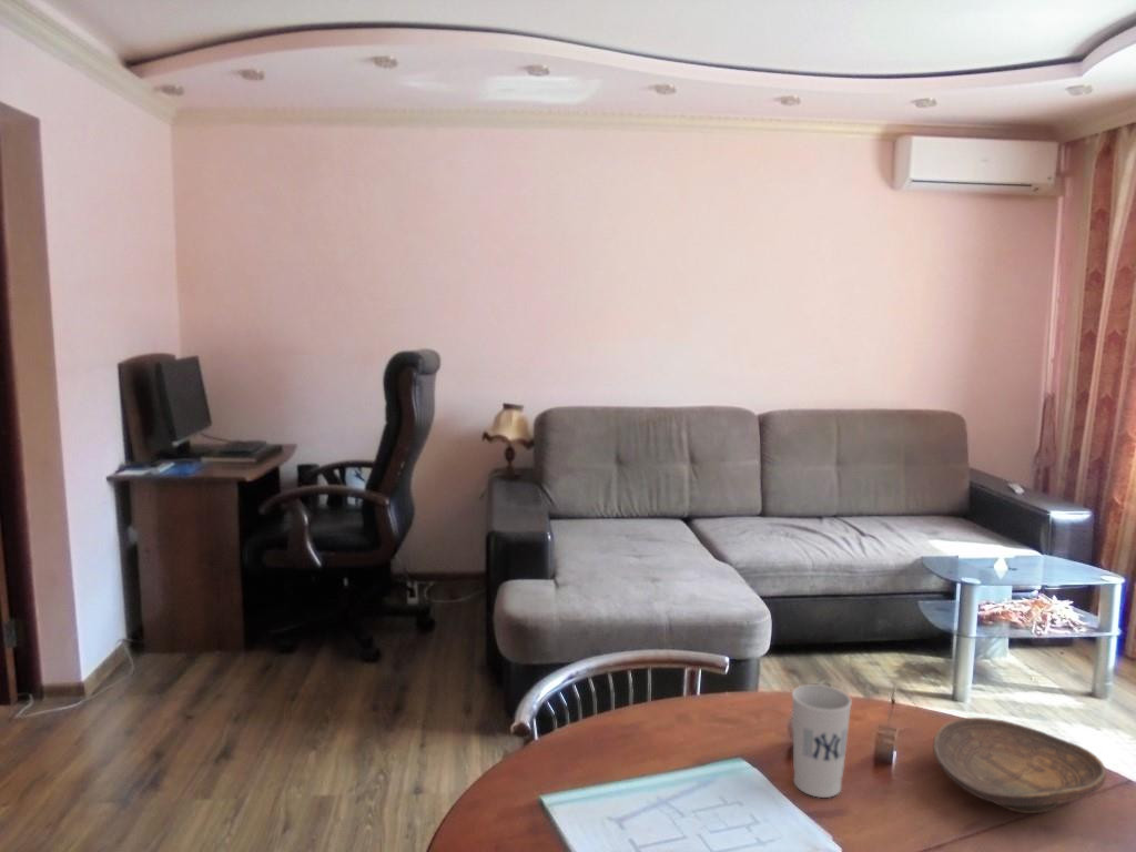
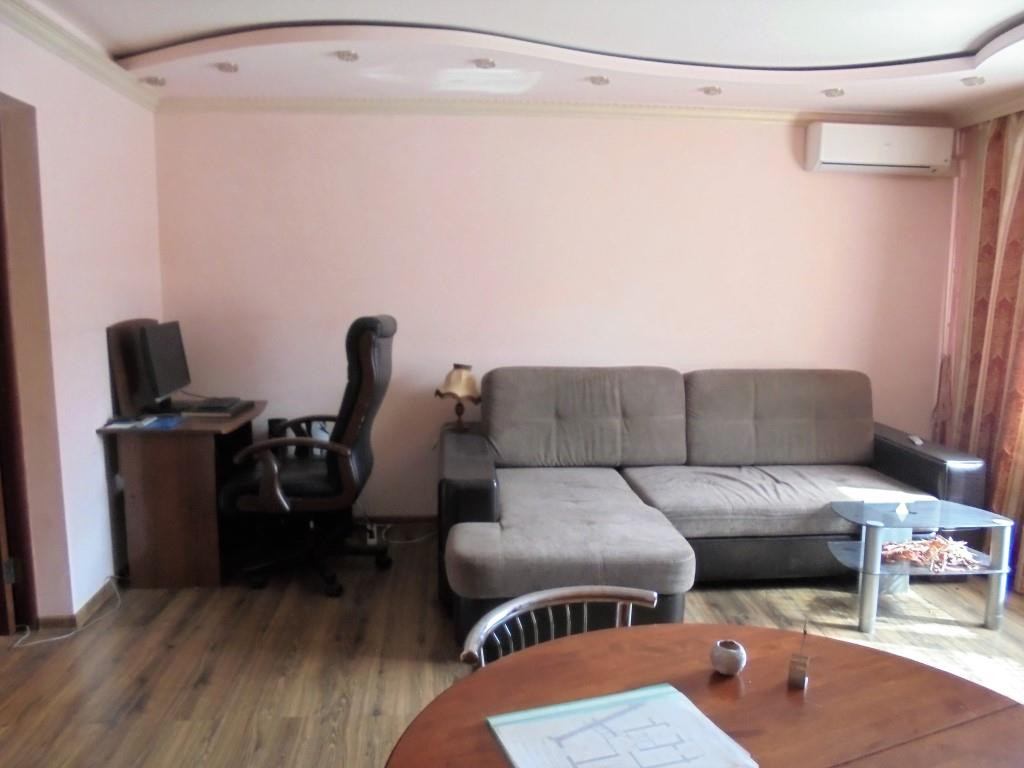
- cup [791,683,853,799]
- decorative bowl [932,717,1107,814]
